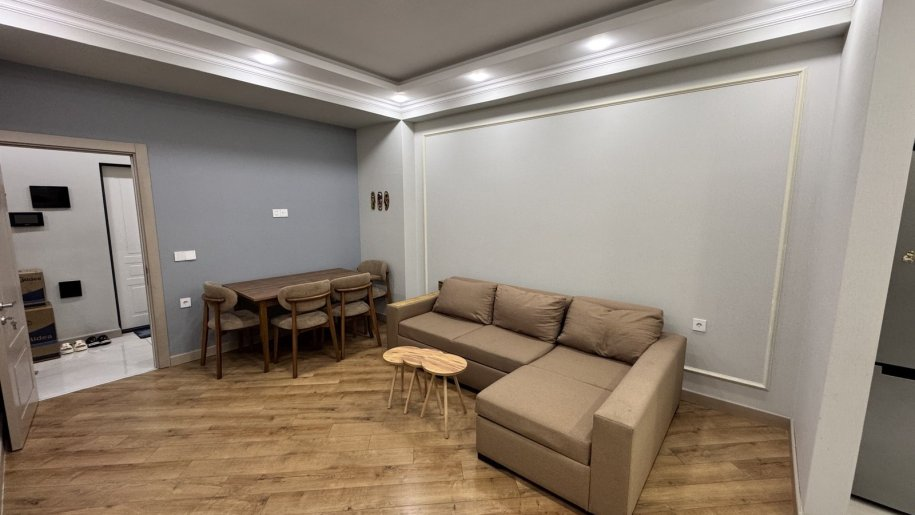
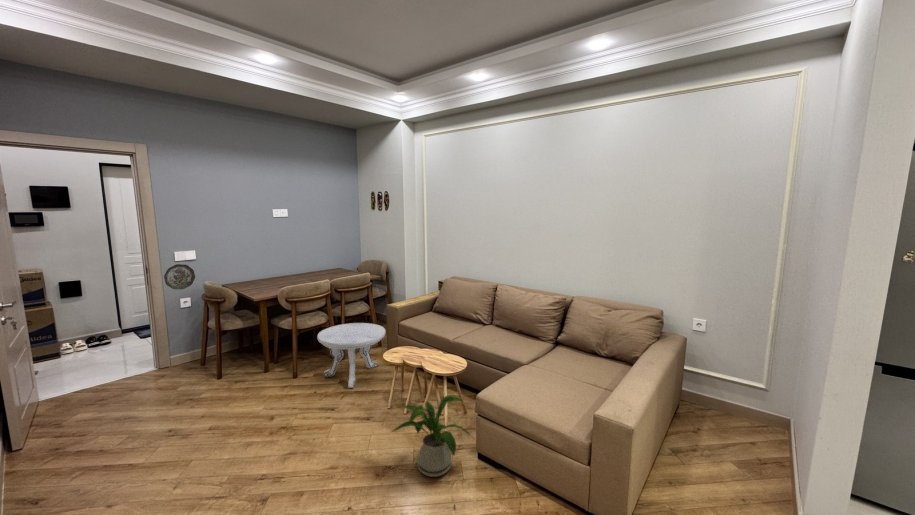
+ side table [316,322,387,389]
+ house plant [390,394,475,478]
+ decorative plate [163,263,196,290]
